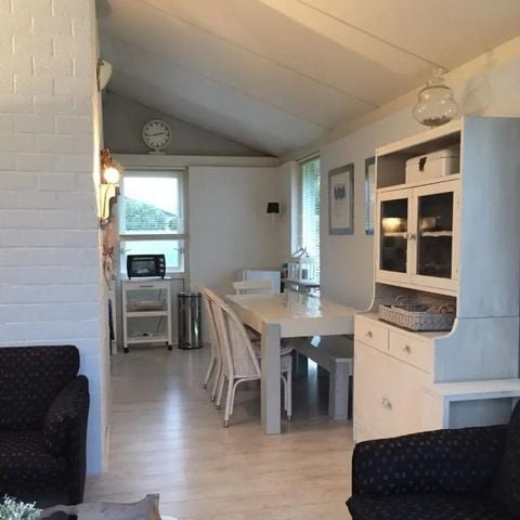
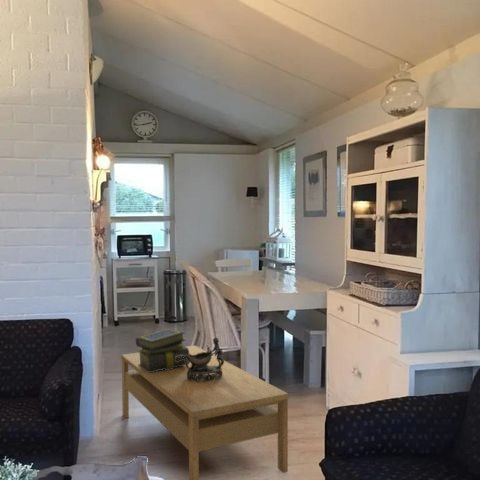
+ stack of books [135,328,190,372]
+ coffee table [120,344,289,480]
+ decorative bowl [176,337,225,382]
